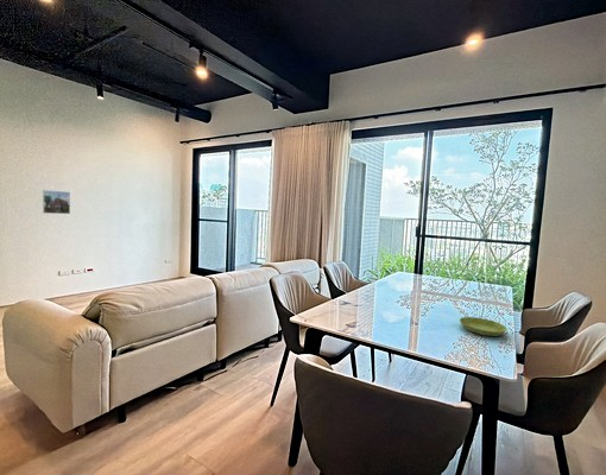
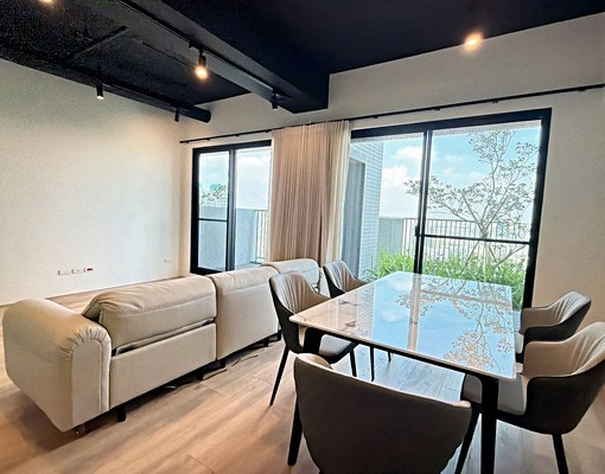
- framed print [42,189,71,215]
- saucer [459,316,507,337]
